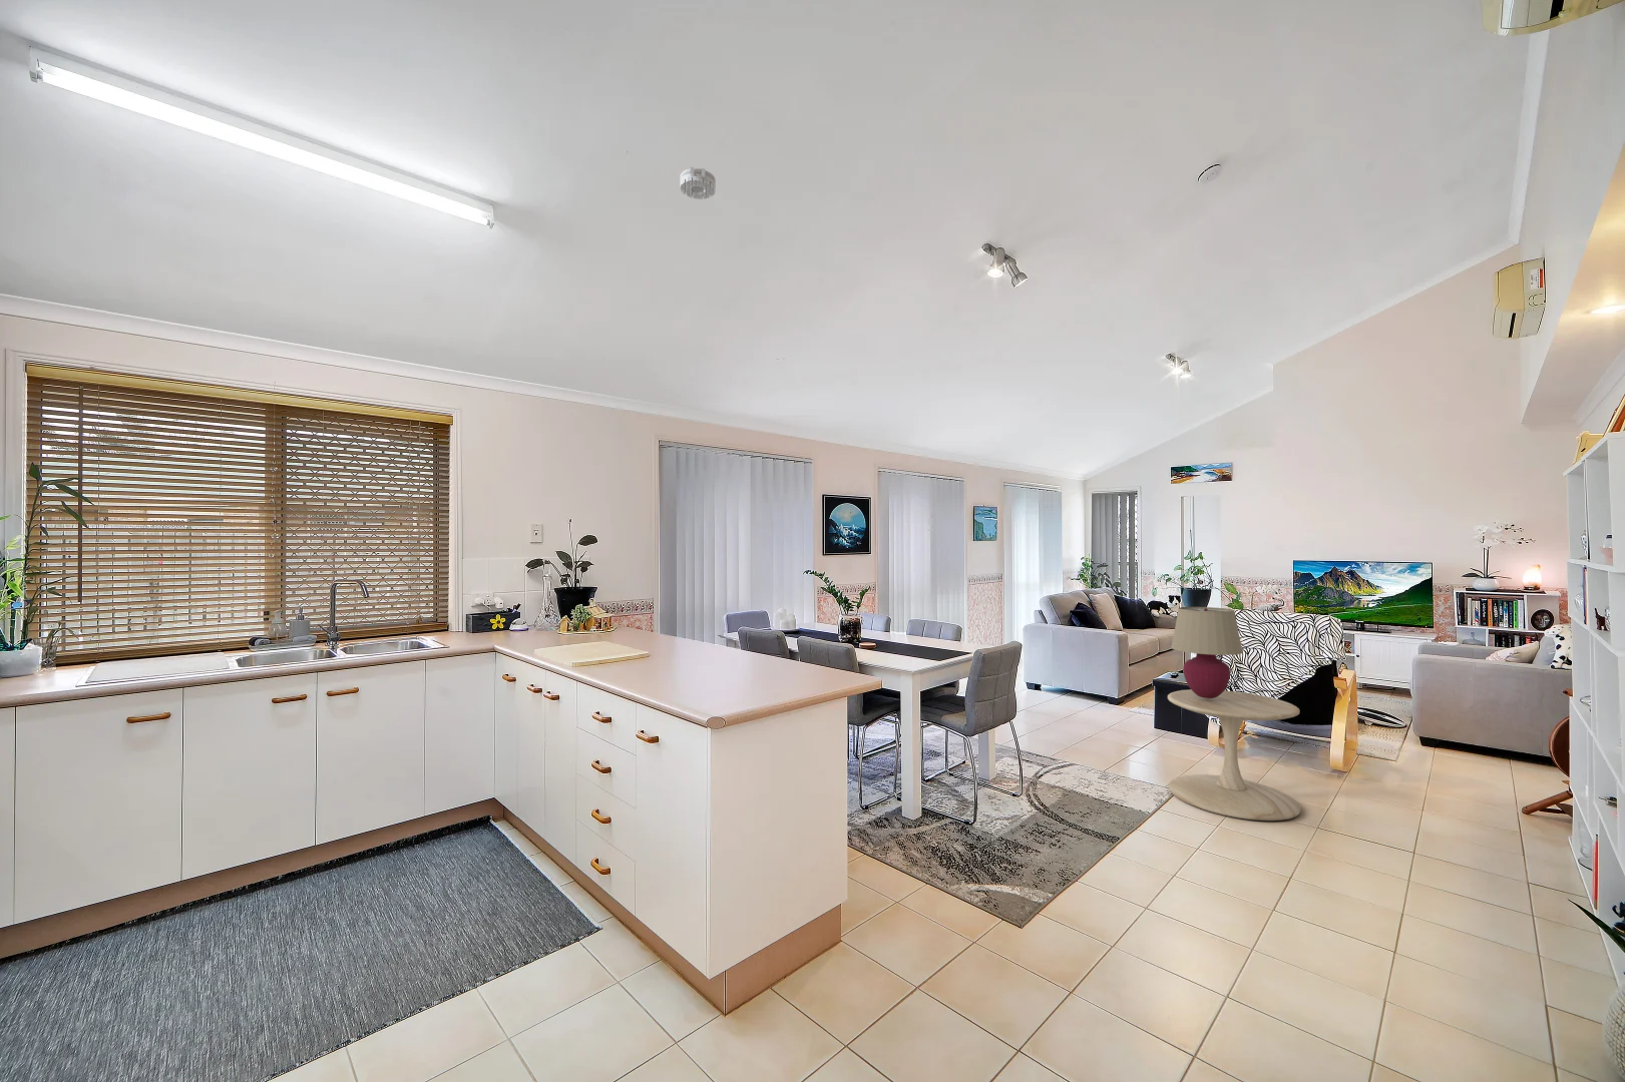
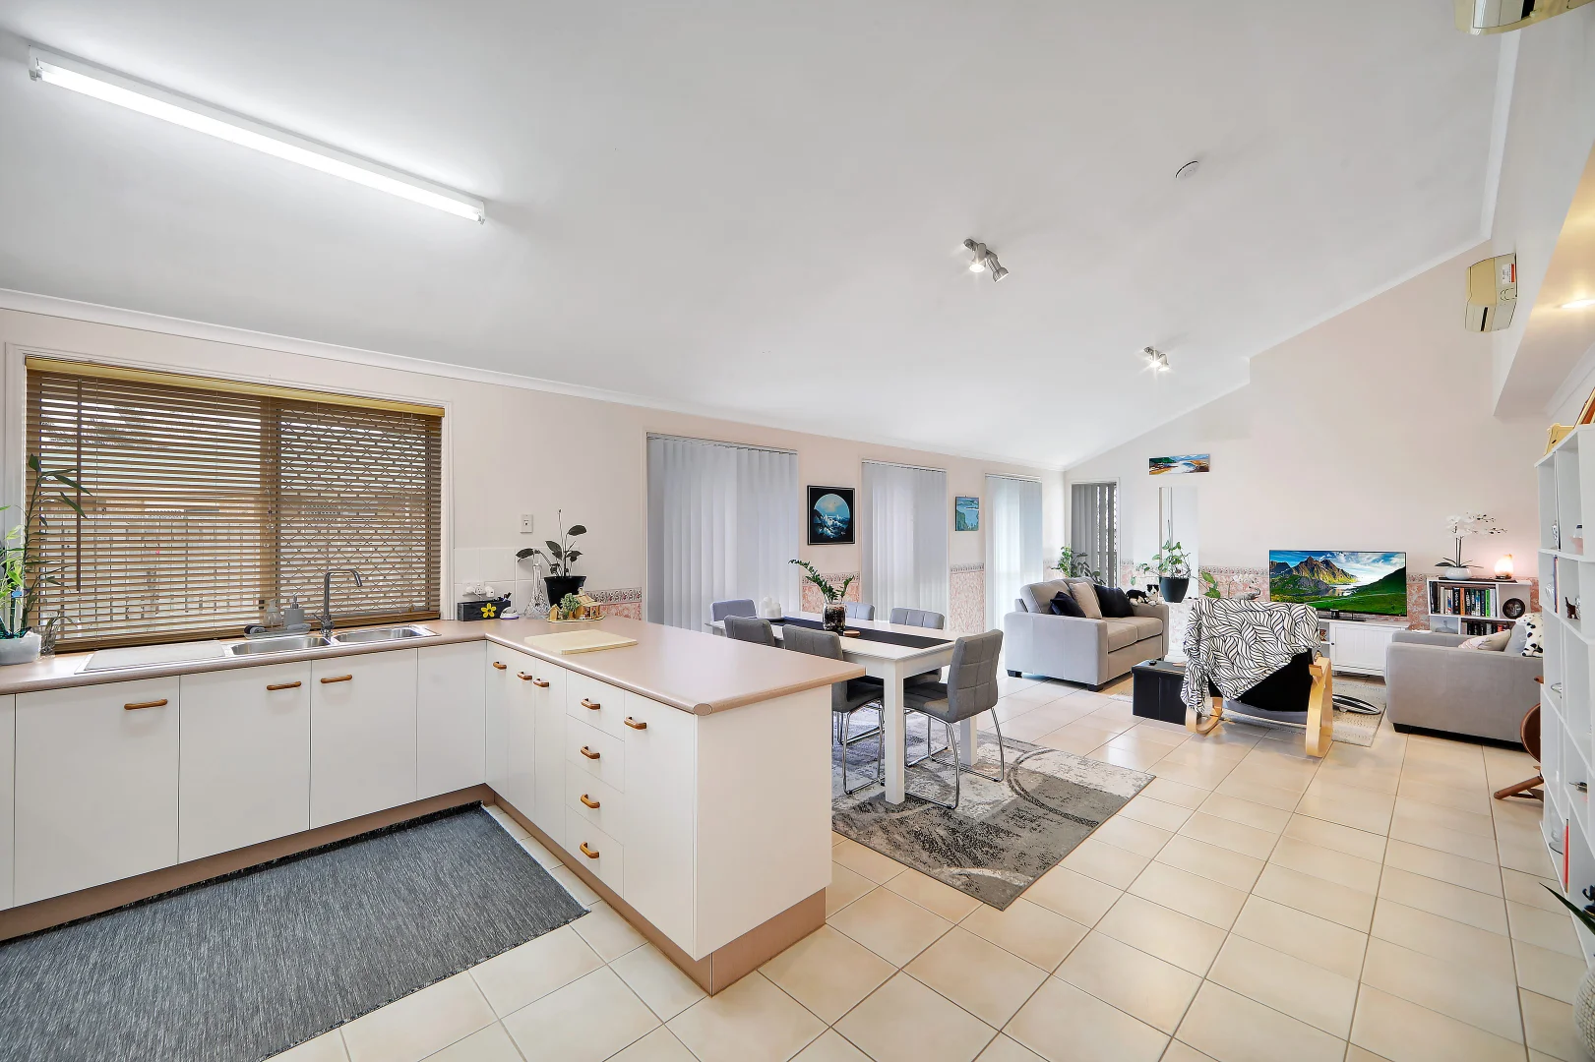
- table lamp [1170,606,1244,698]
- side table [1167,690,1302,821]
- smoke detector [679,167,716,200]
